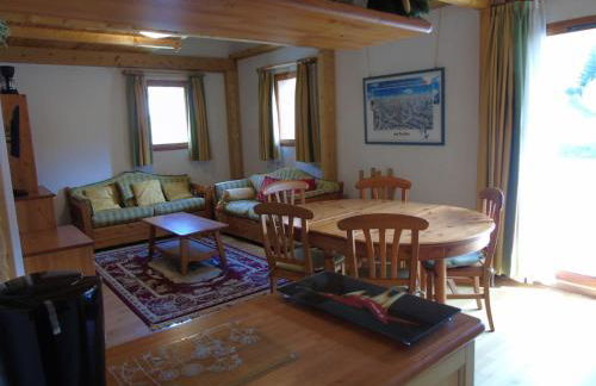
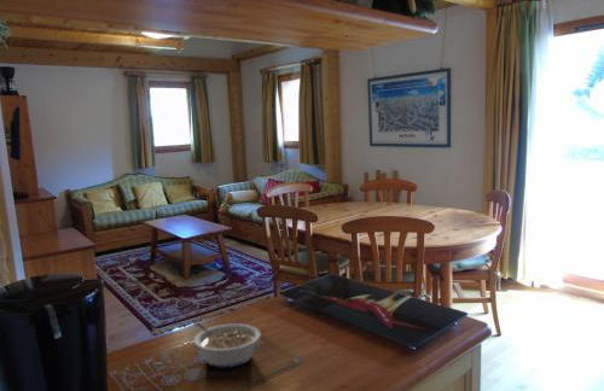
+ legume [193,321,262,369]
